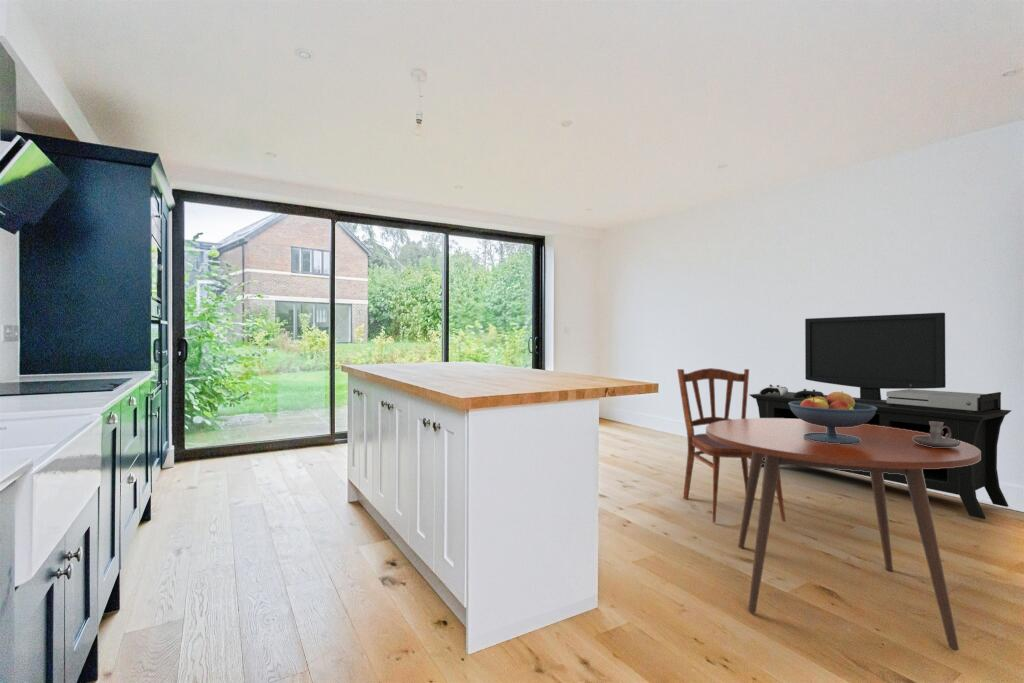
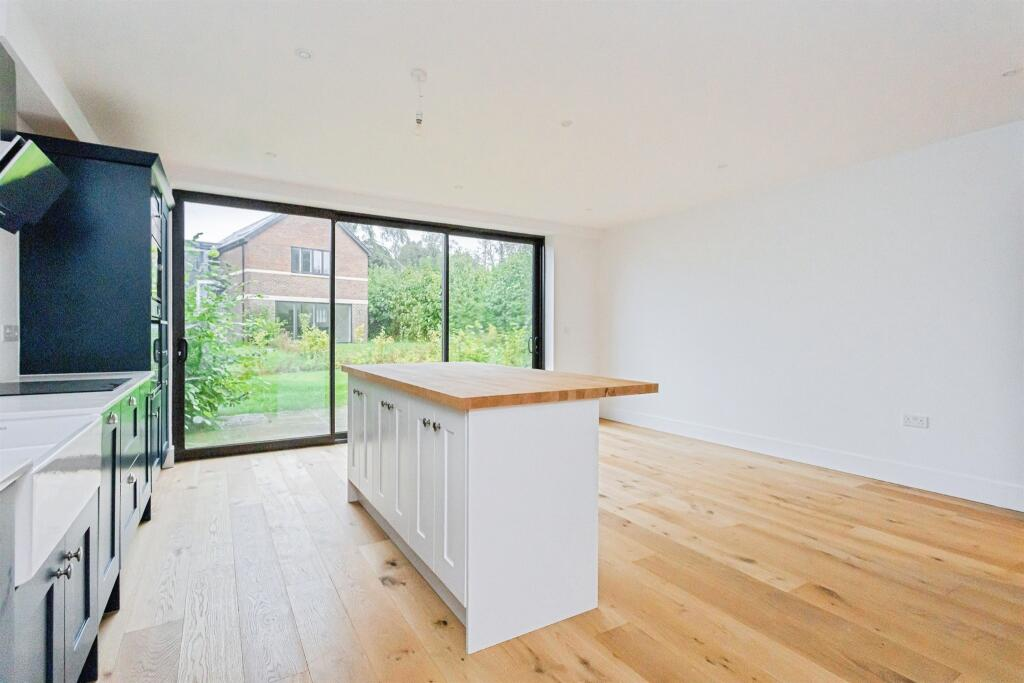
- fruit bowl [788,390,878,444]
- media console [748,312,1013,520]
- dining table [705,417,981,652]
- dining chair [676,367,787,524]
- candle holder [913,421,961,447]
